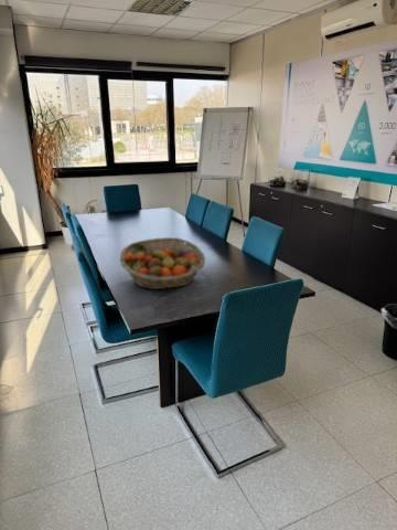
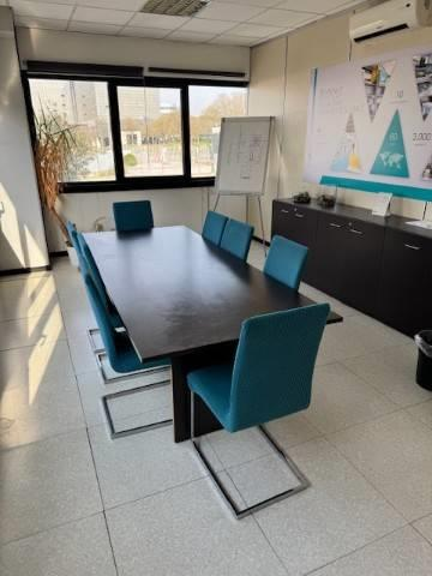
- fruit basket [119,236,206,290]
